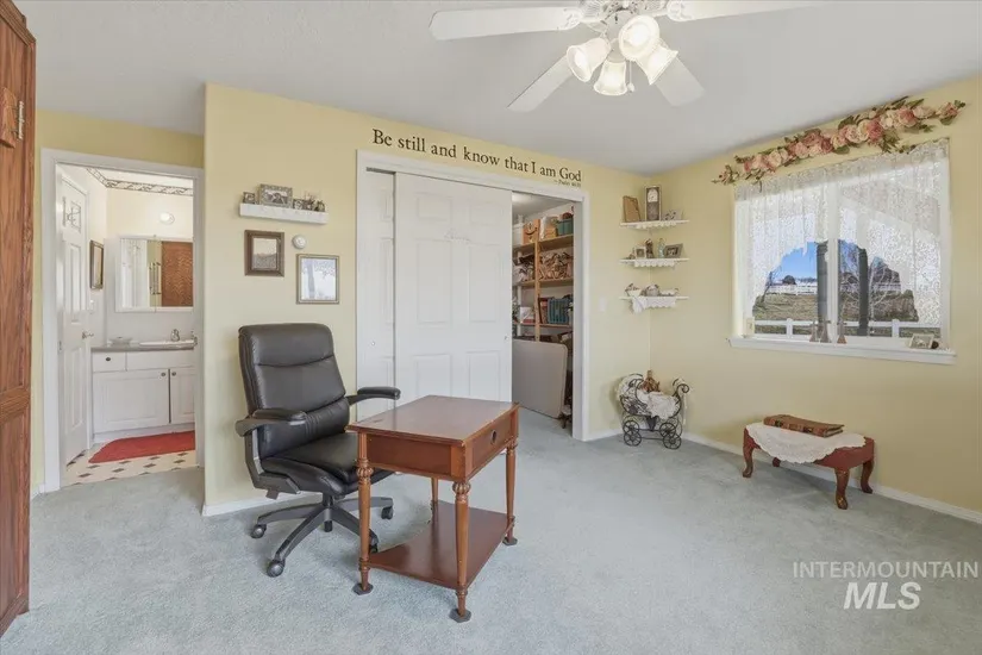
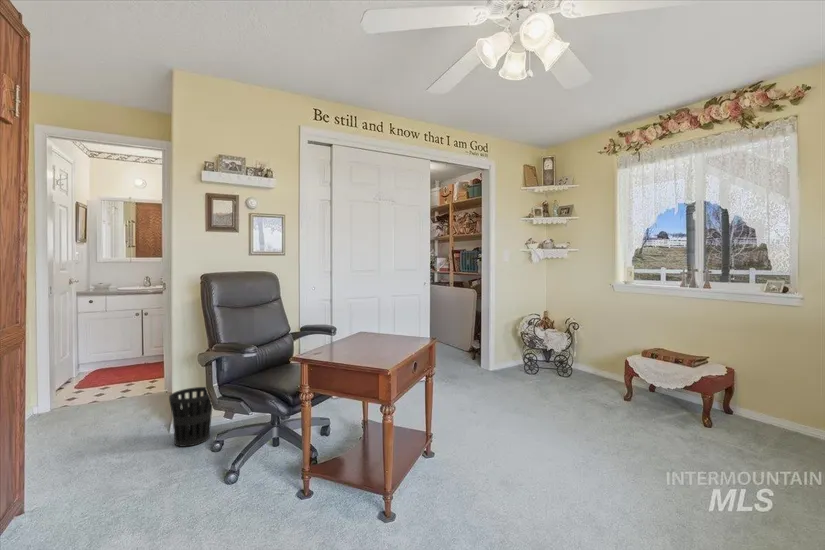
+ wastebasket [168,386,213,448]
